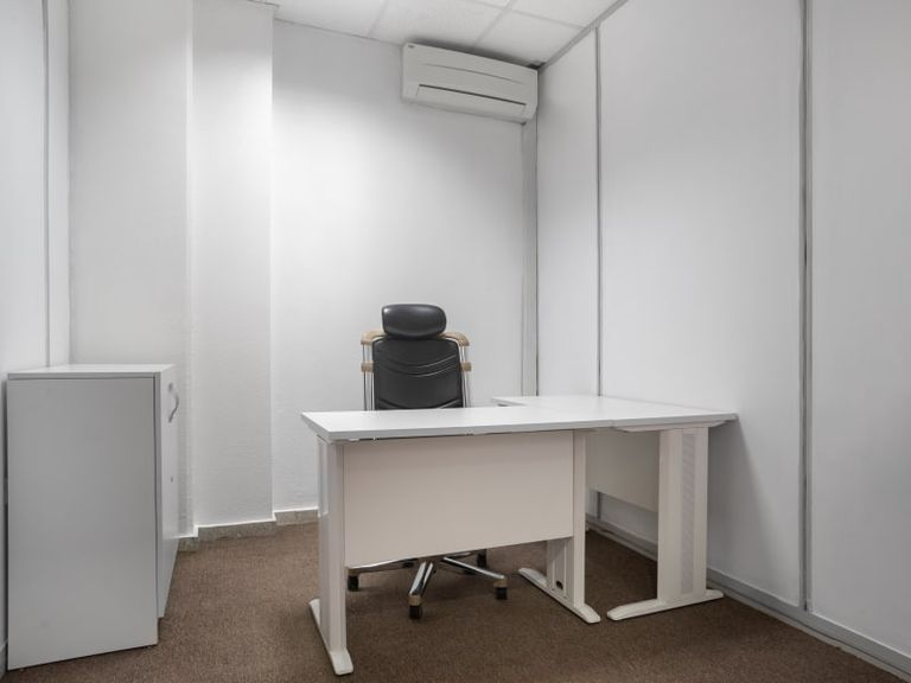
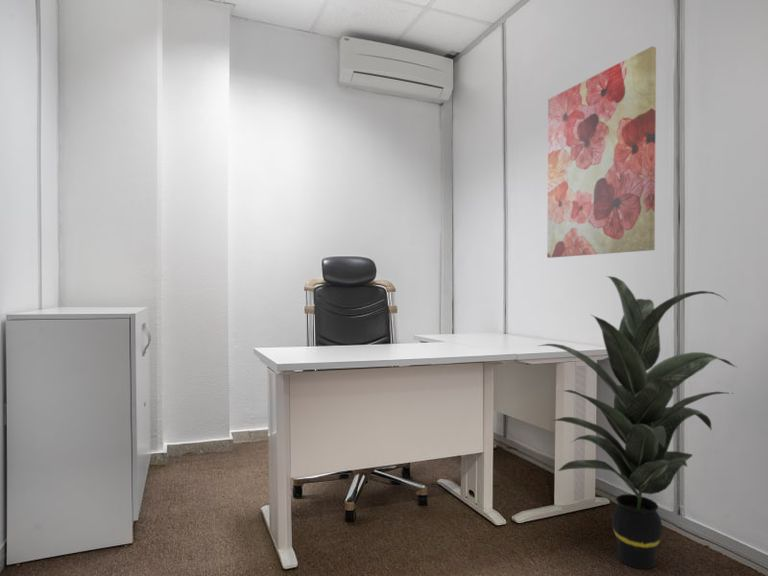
+ wall art [546,46,657,259]
+ indoor plant [538,275,739,570]
